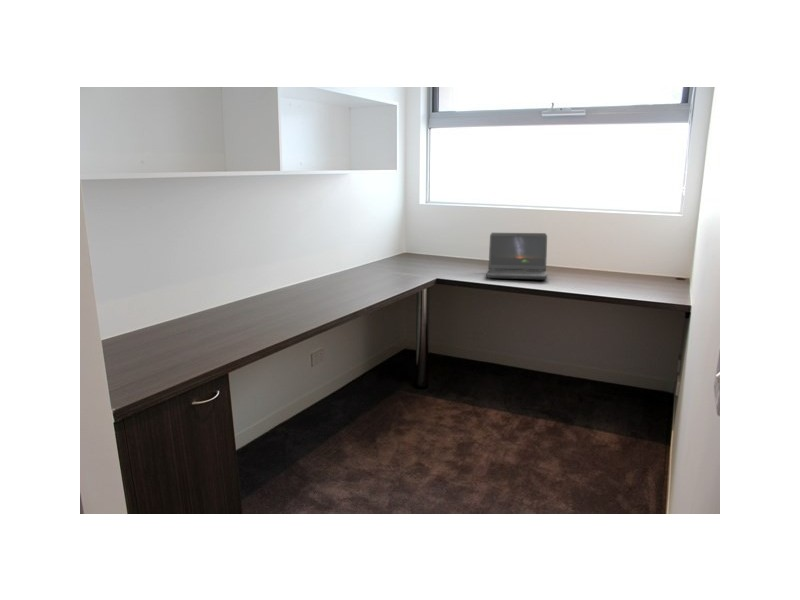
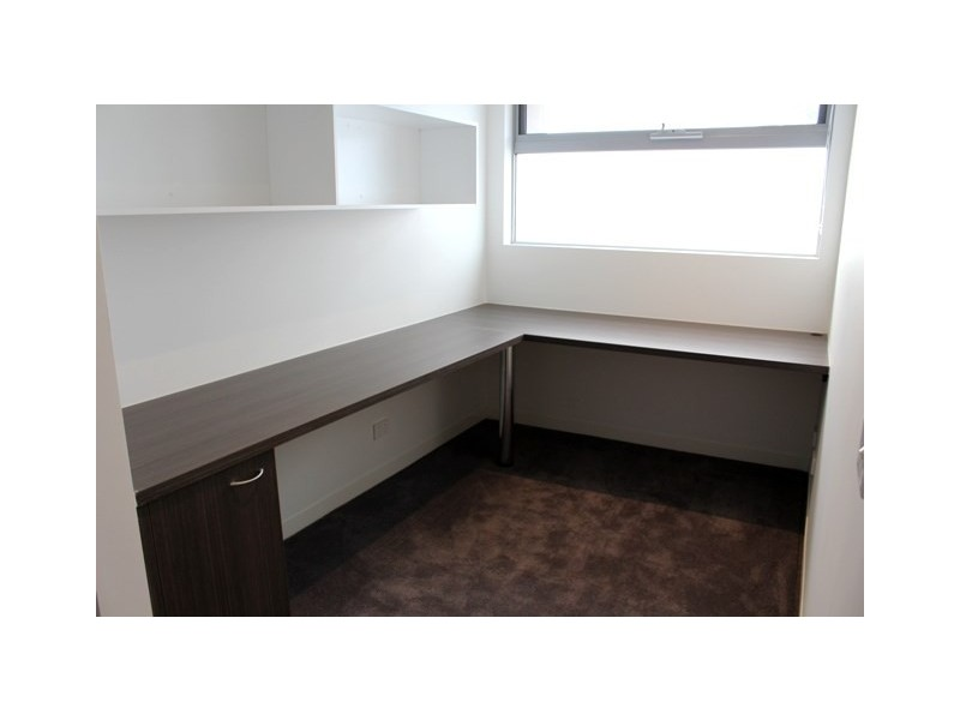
- laptop computer [485,232,548,280]
